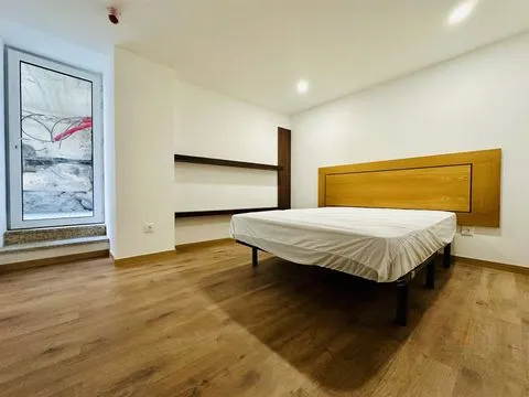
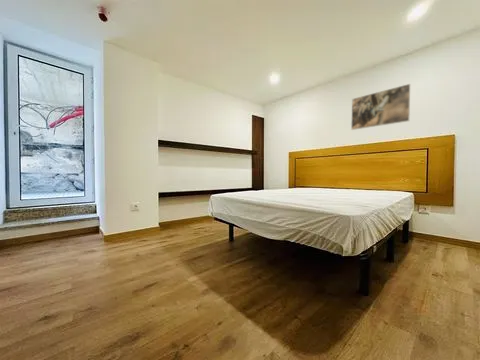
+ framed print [350,83,411,131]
